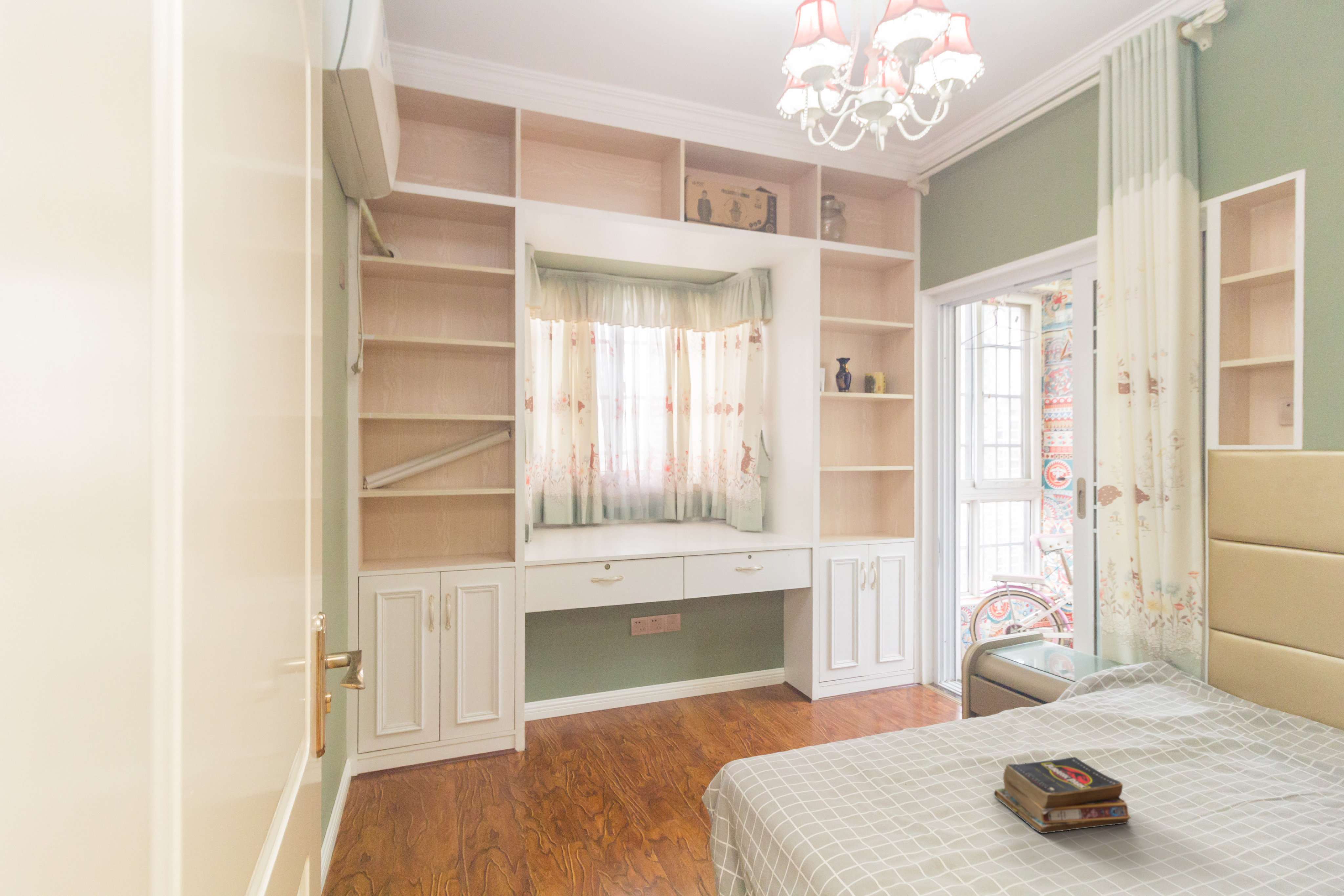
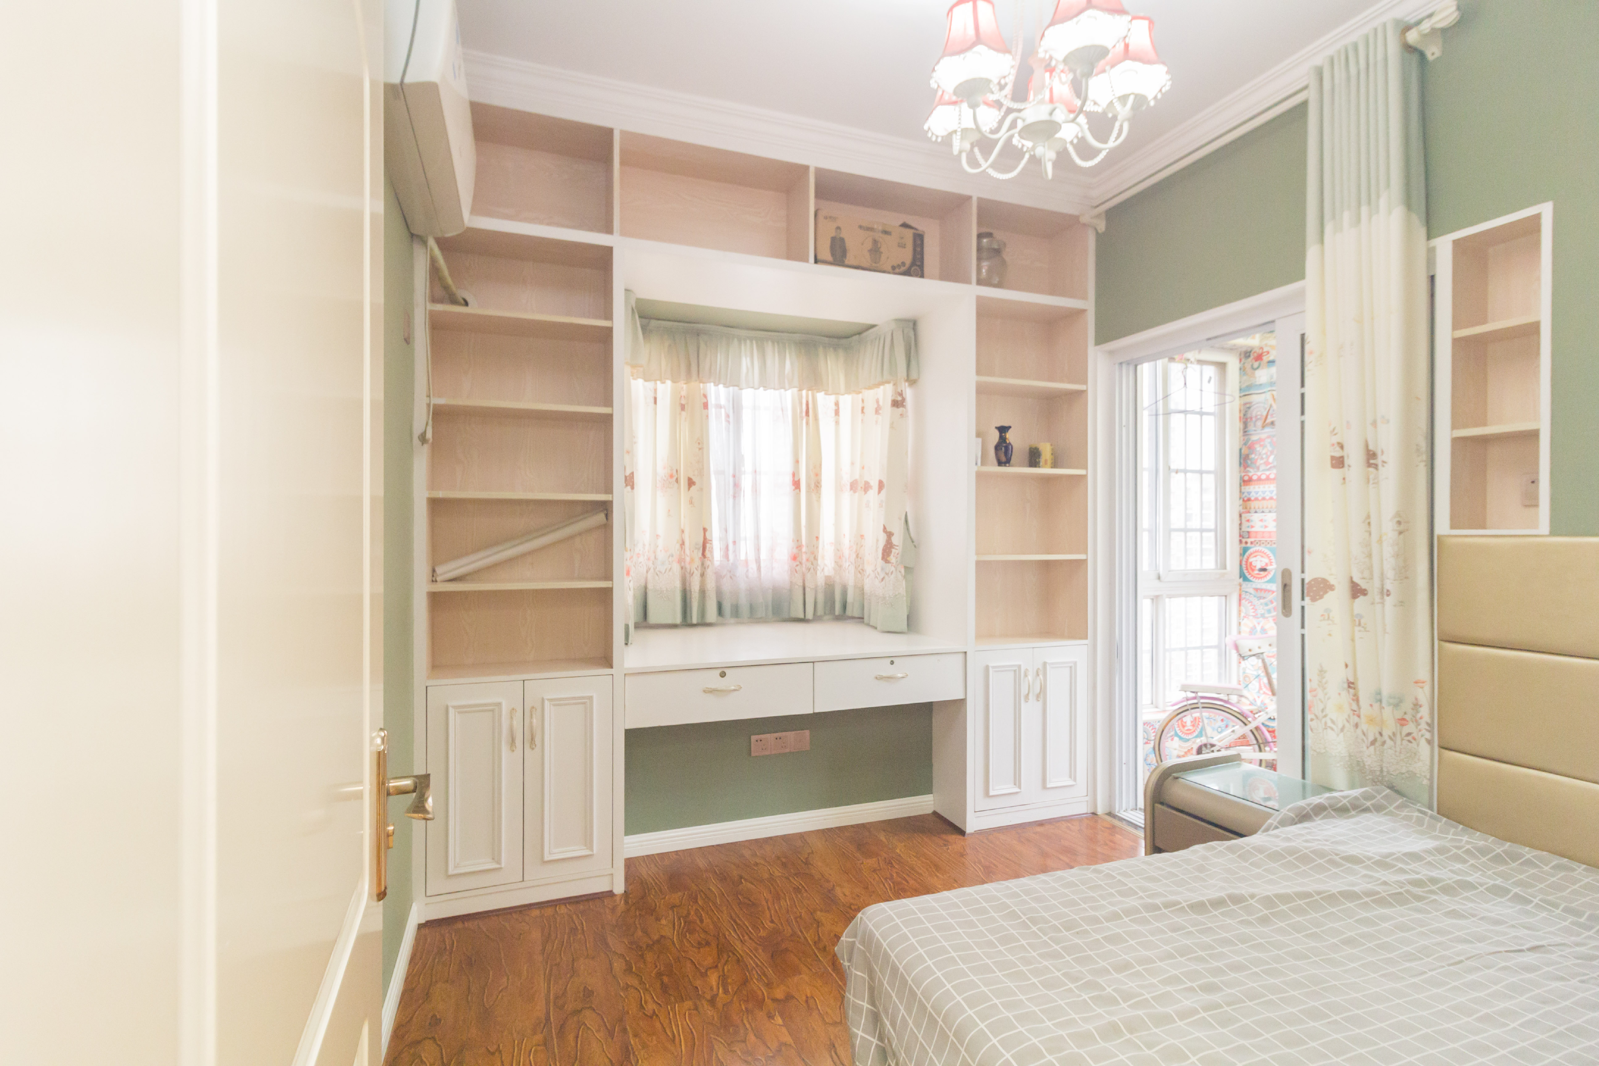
- book [994,757,1131,834]
